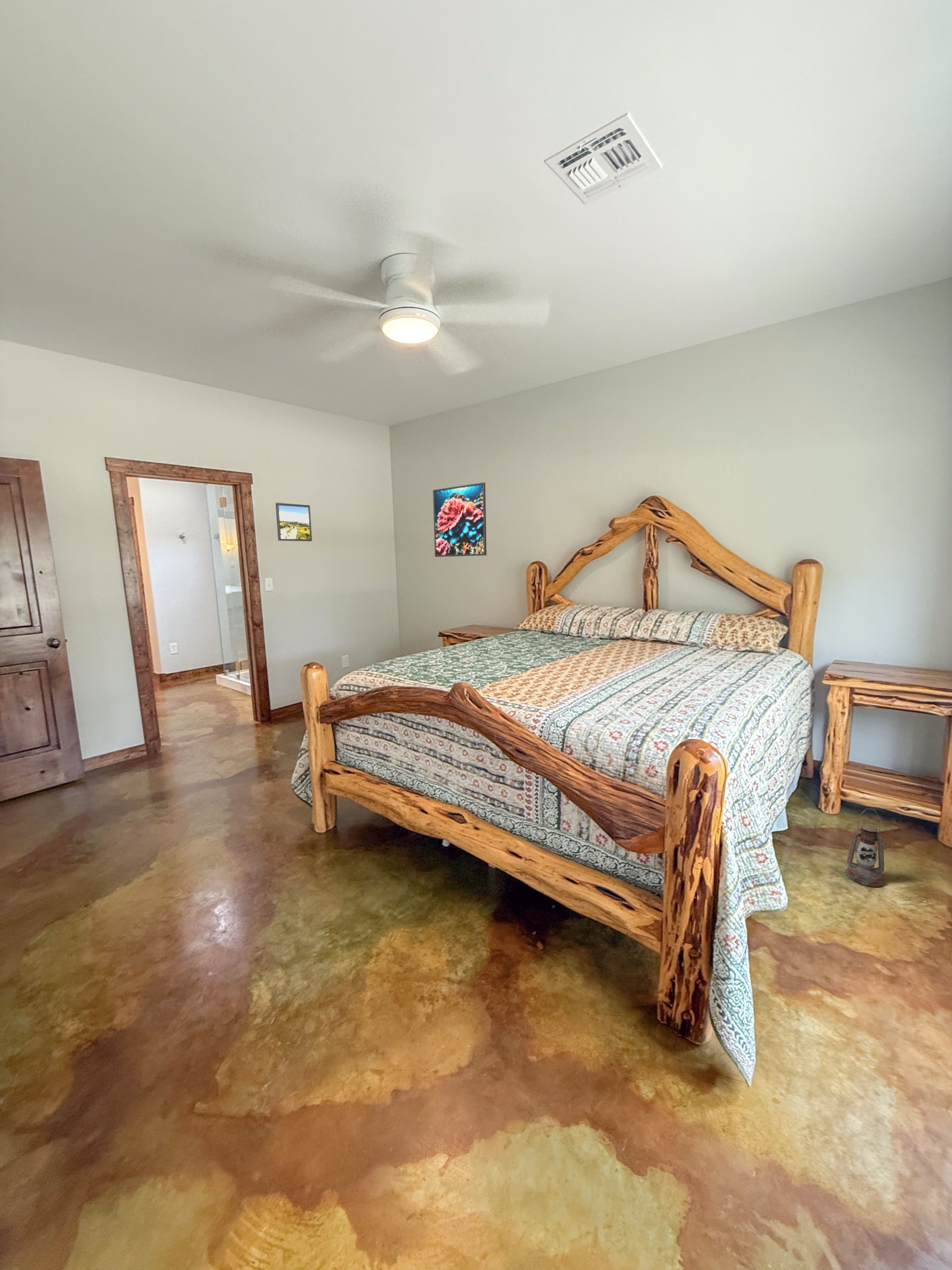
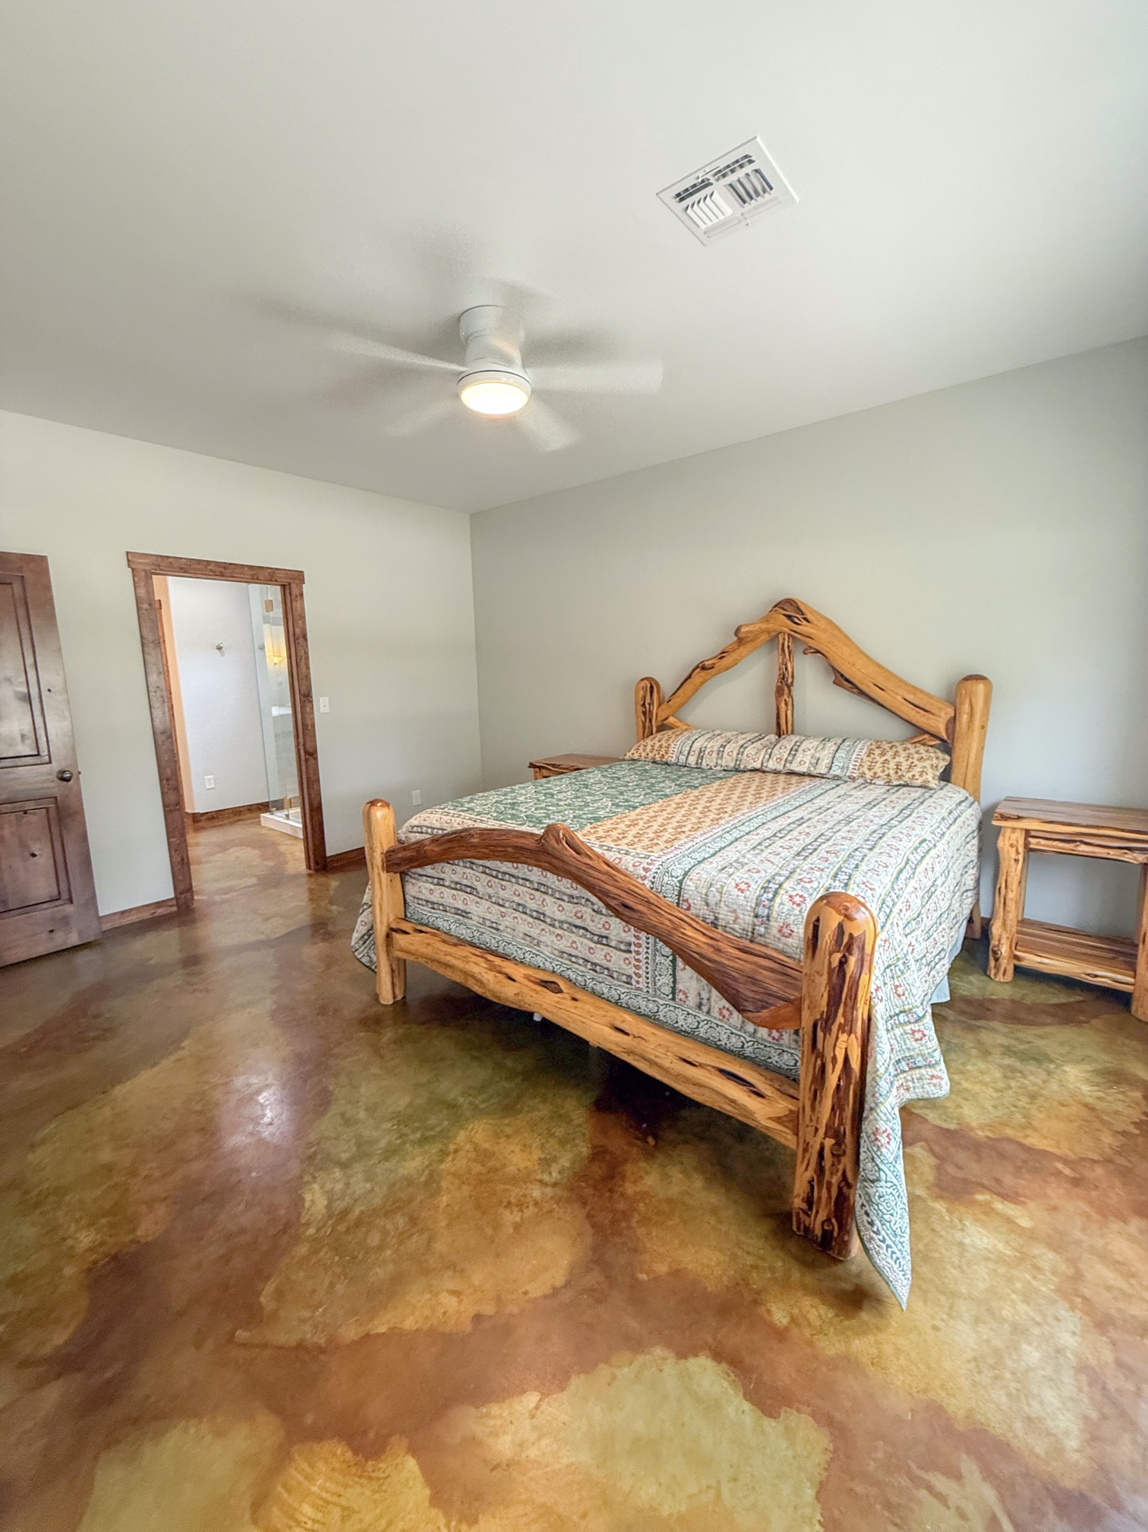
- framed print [433,482,487,558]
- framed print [275,502,313,542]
- lantern [845,808,885,888]
